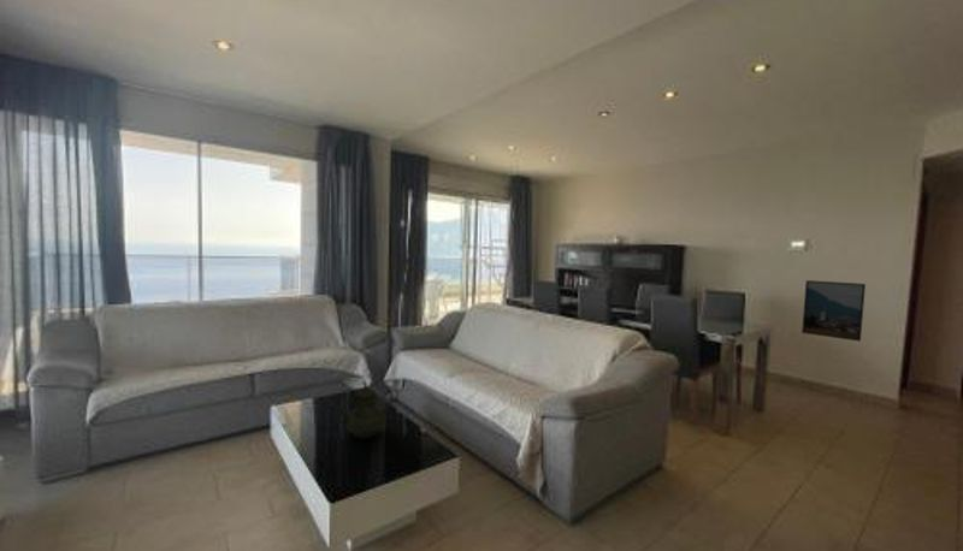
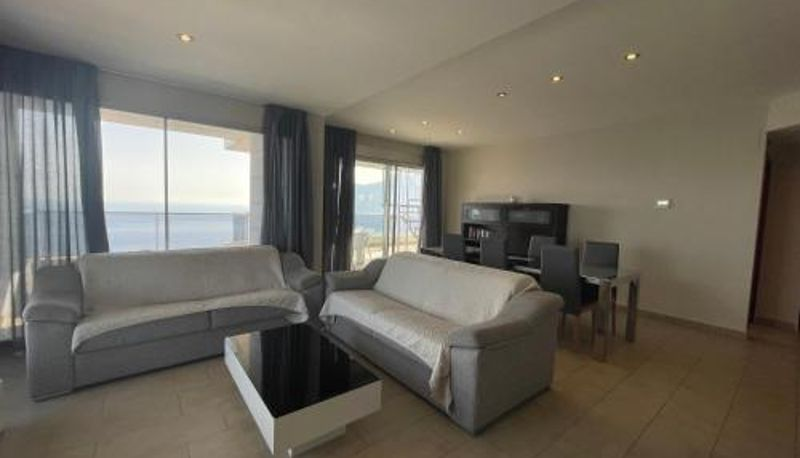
- teapot [337,379,400,439]
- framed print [800,279,867,343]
